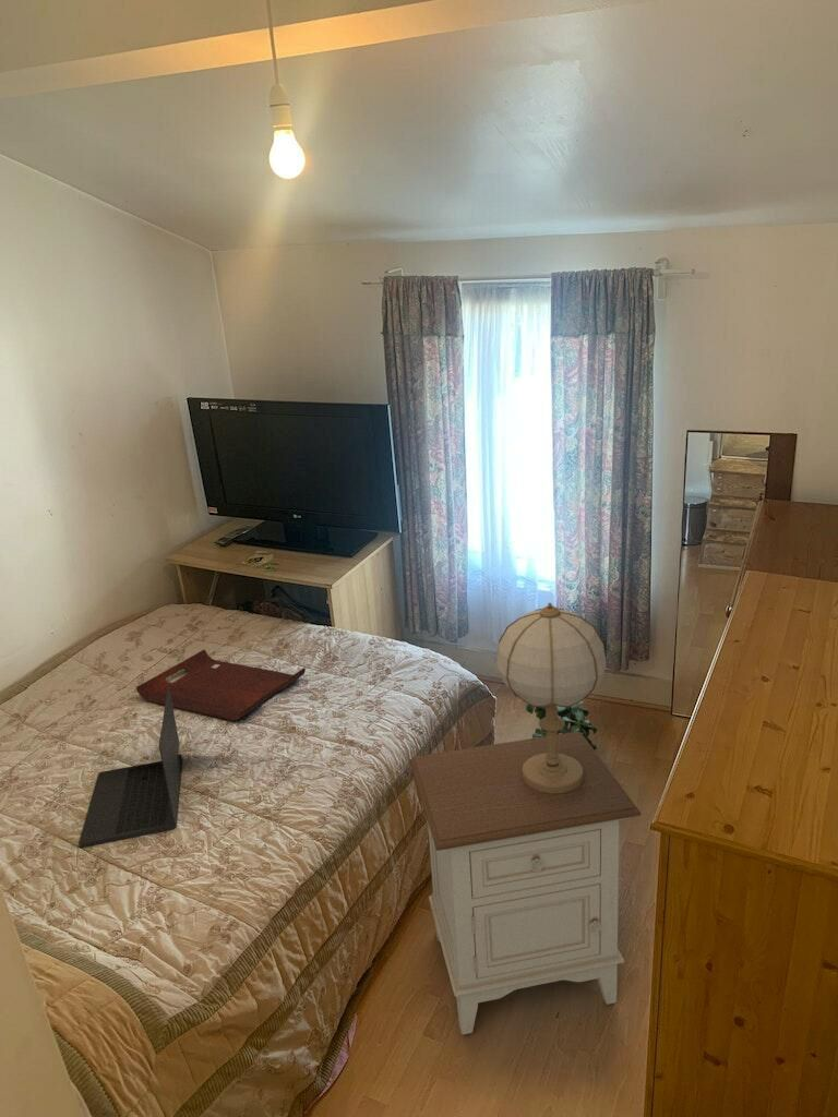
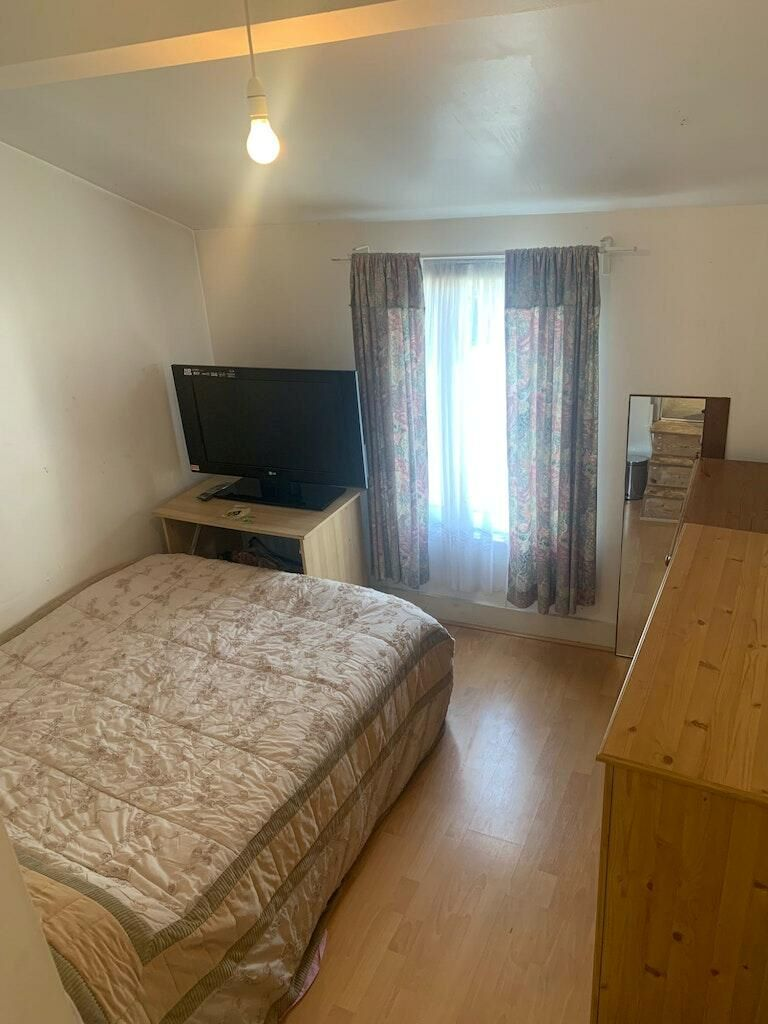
- potted plant [525,700,598,752]
- laptop [77,687,183,849]
- serving tray [135,649,307,722]
- table lamp [495,602,607,794]
- nightstand [409,732,643,1036]
